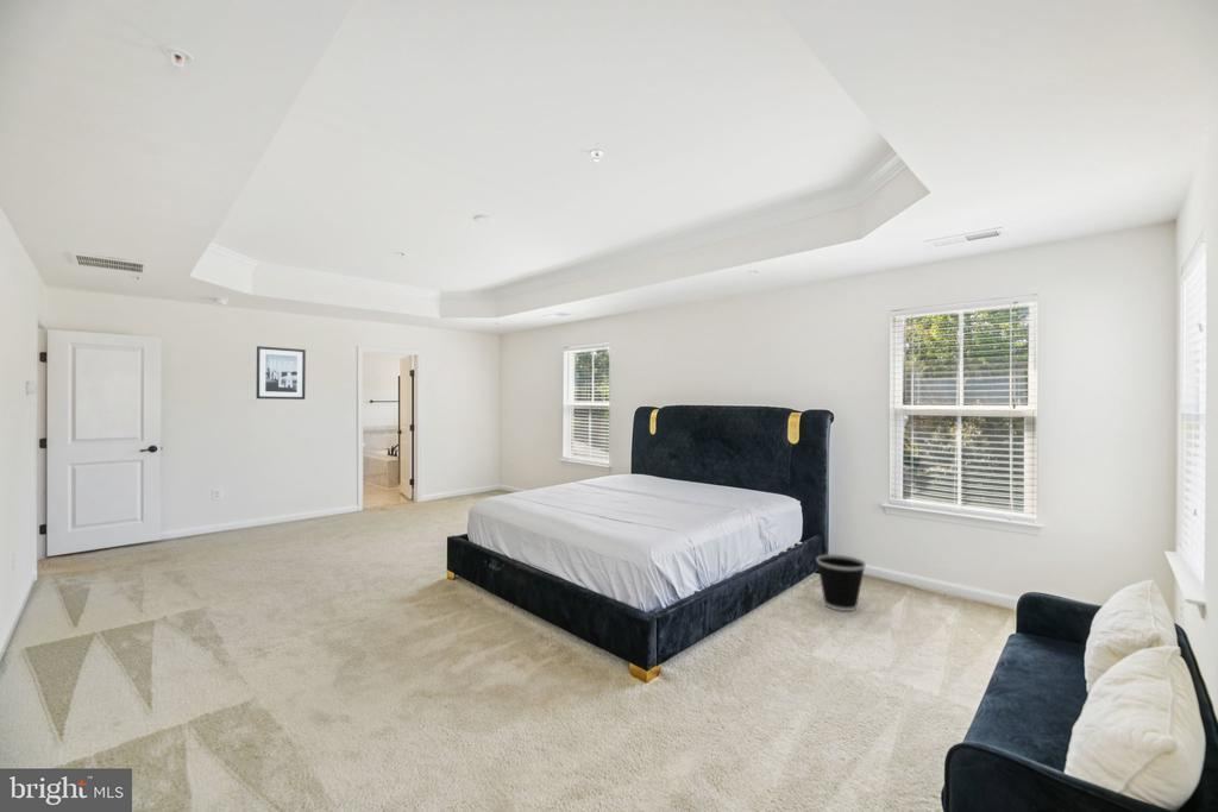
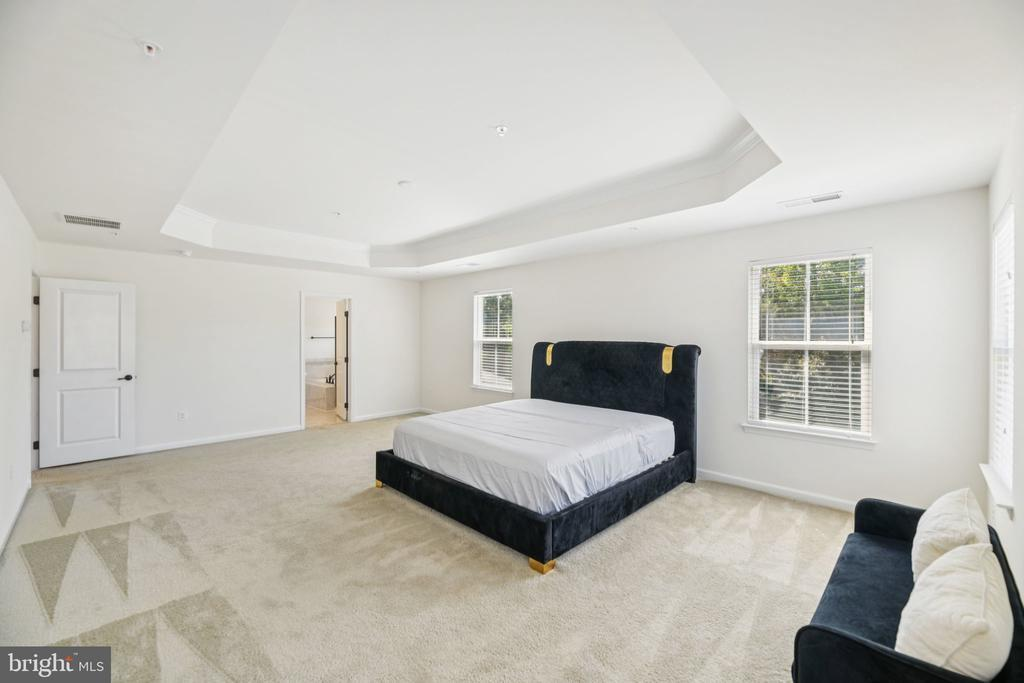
- wall art [256,345,307,401]
- wastebasket [815,553,867,612]
